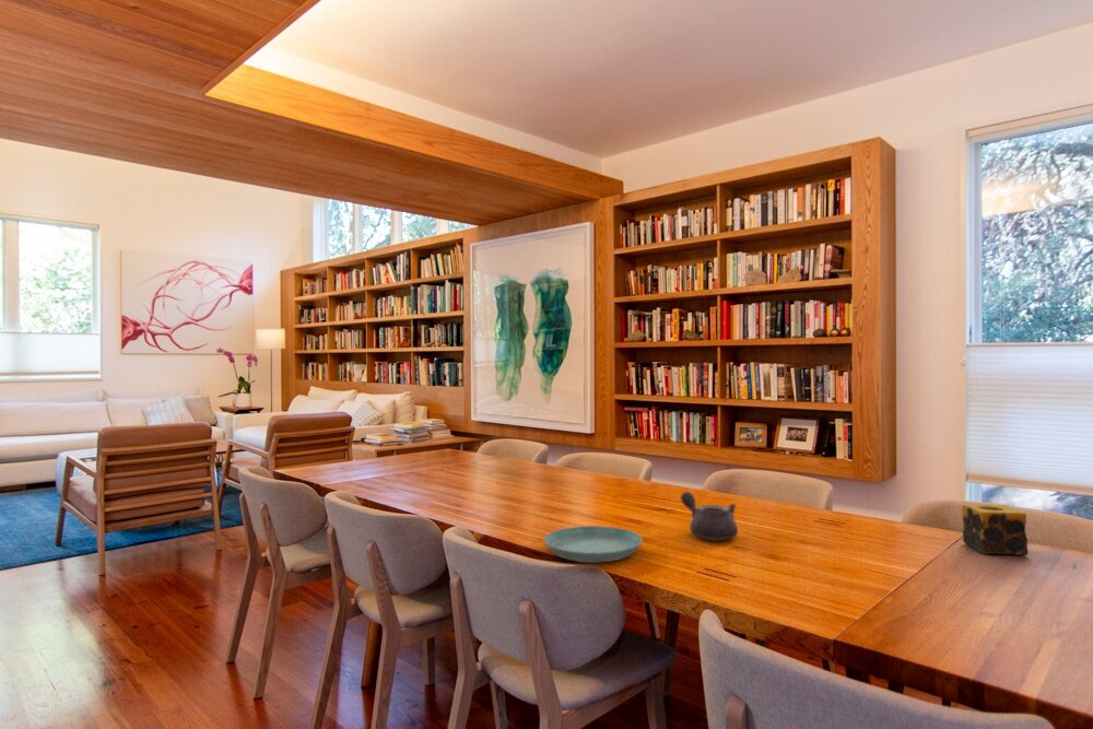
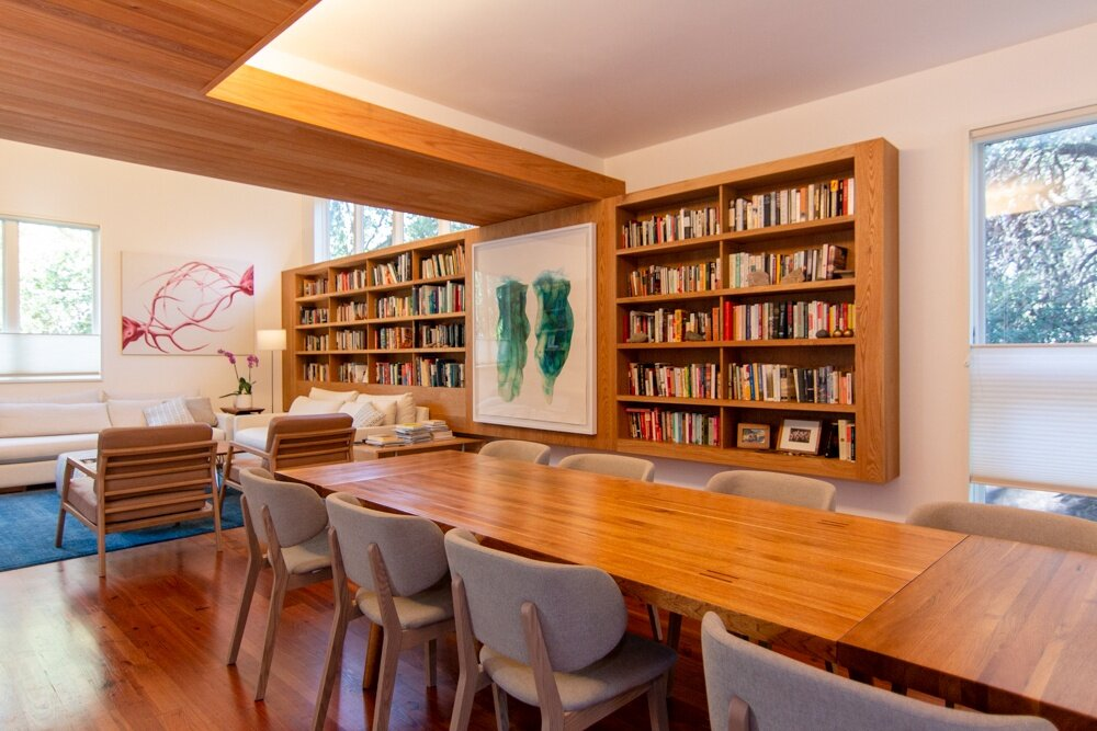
- candle [961,503,1030,556]
- saucer [543,525,644,564]
- teapot [680,491,739,541]
